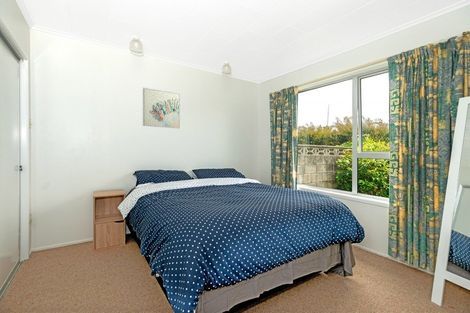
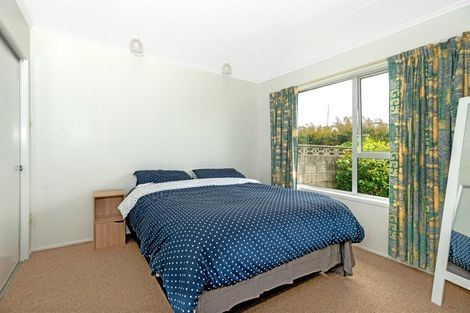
- wall art [142,87,181,129]
